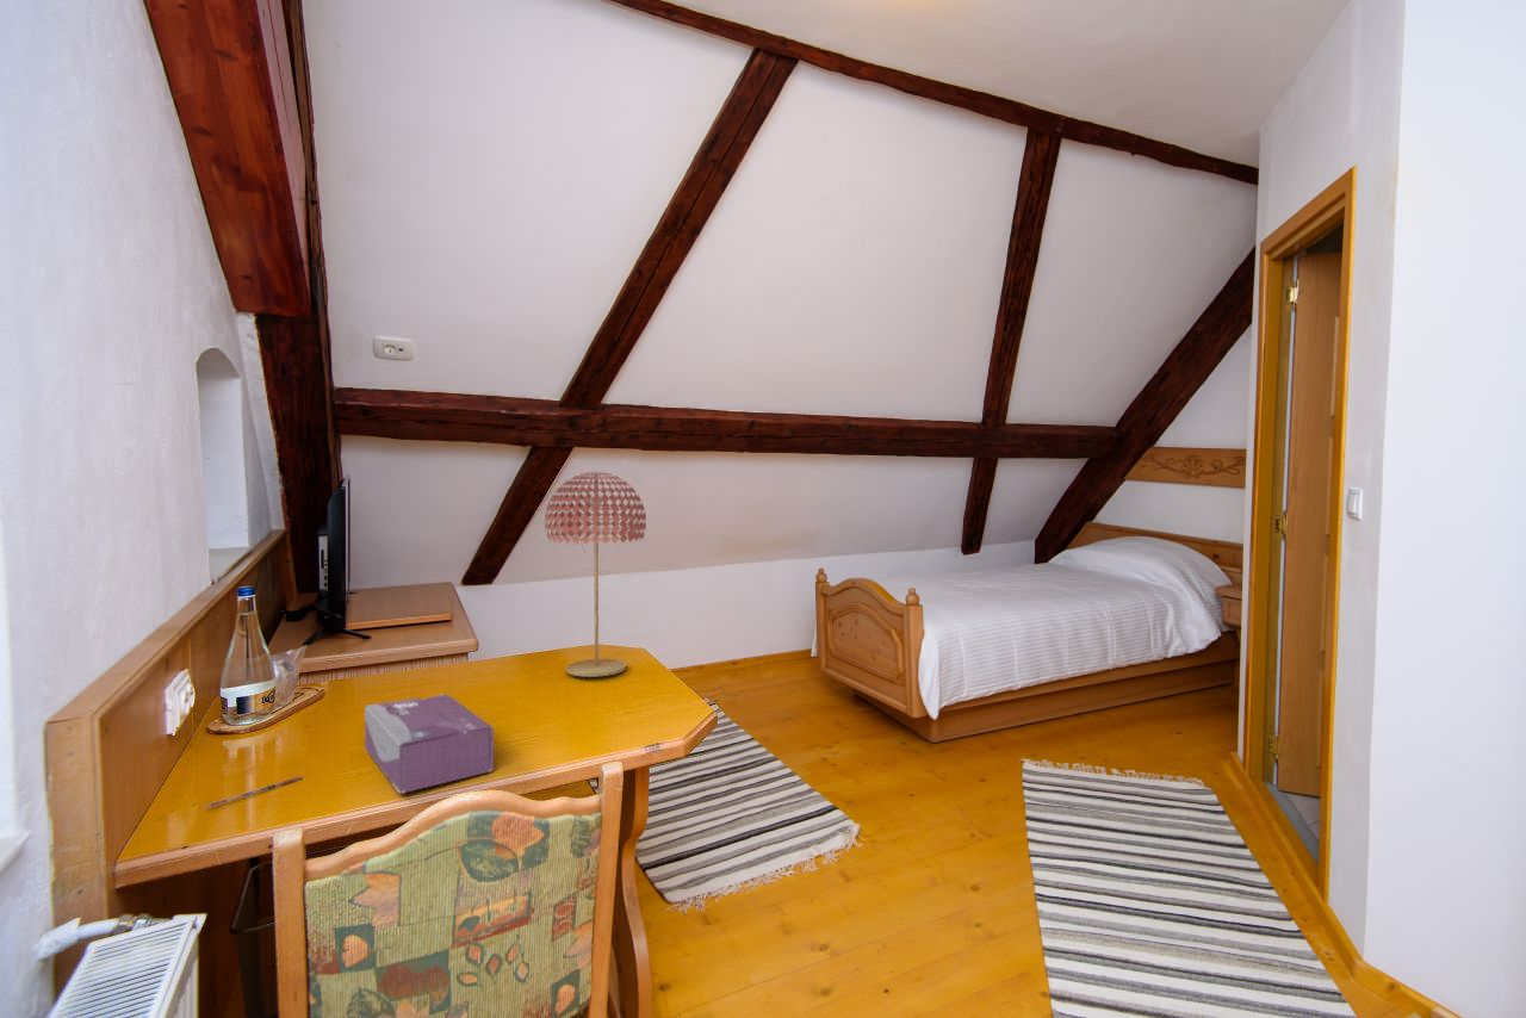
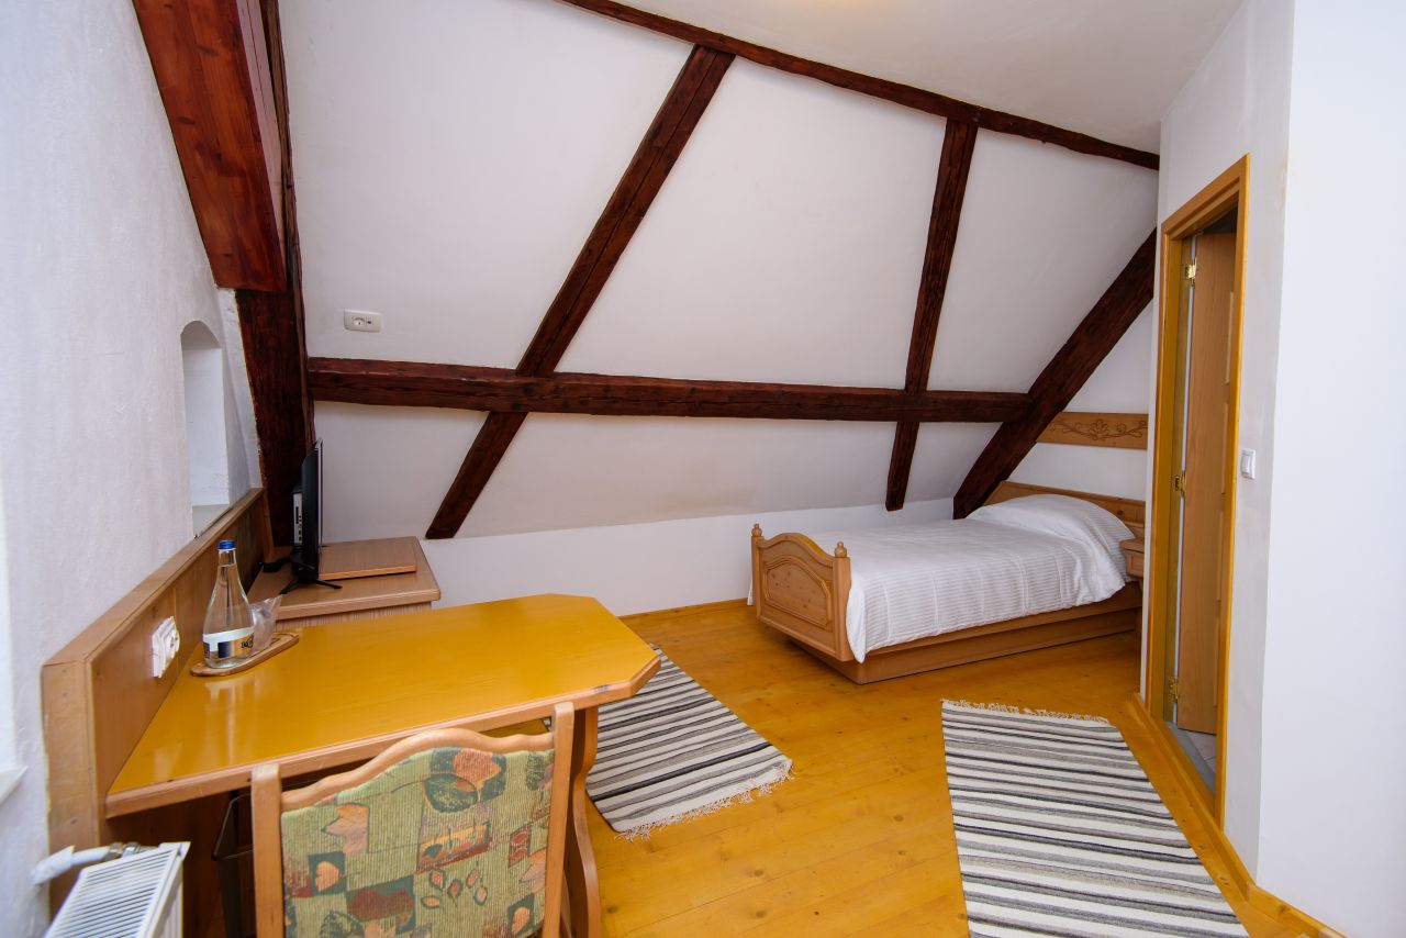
- pen [204,775,303,809]
- table lamp [544,471,647,678]
- tissue box [364,693,495,795]
